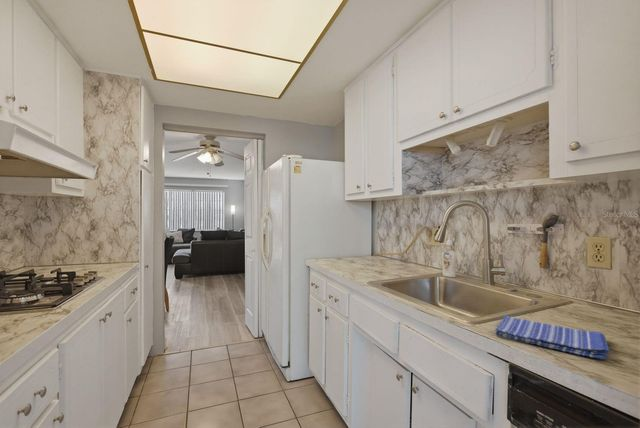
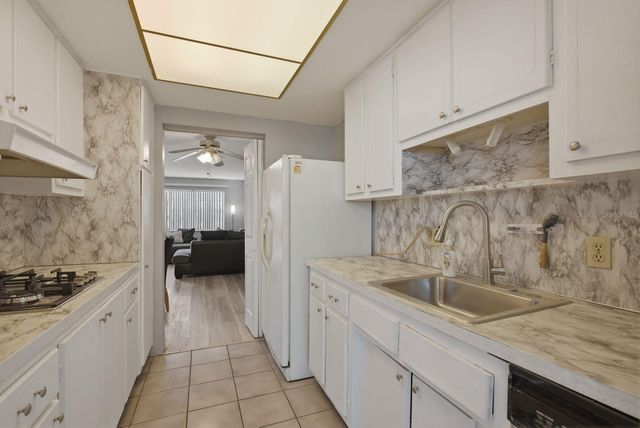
- dish towel [494,315,611,361]
